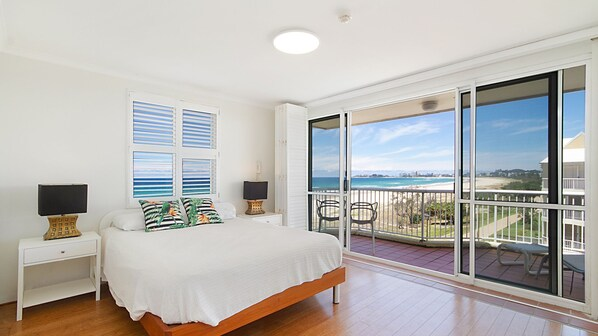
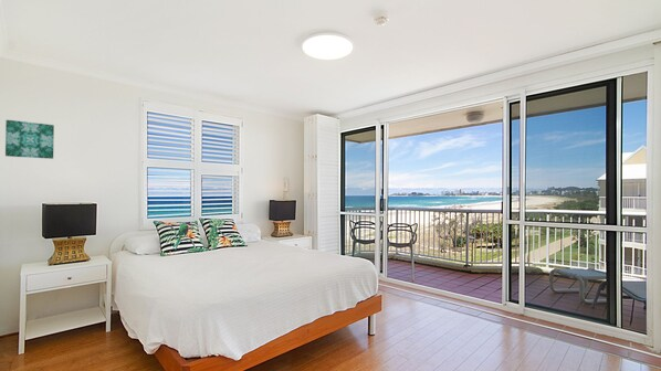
+ wall art [4,119,55,160]
